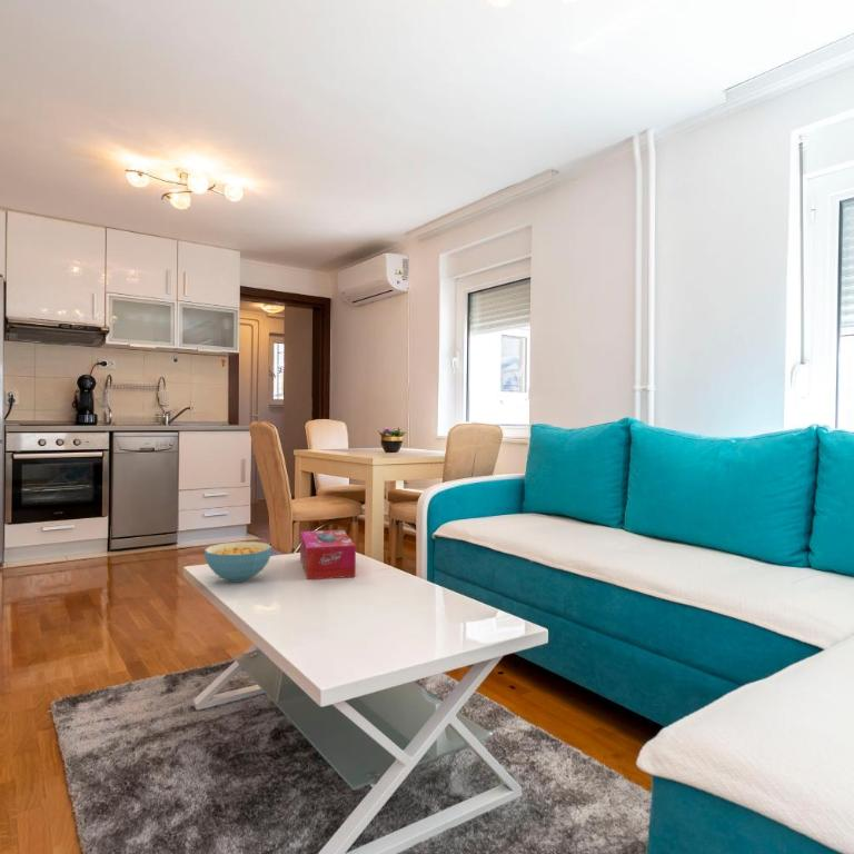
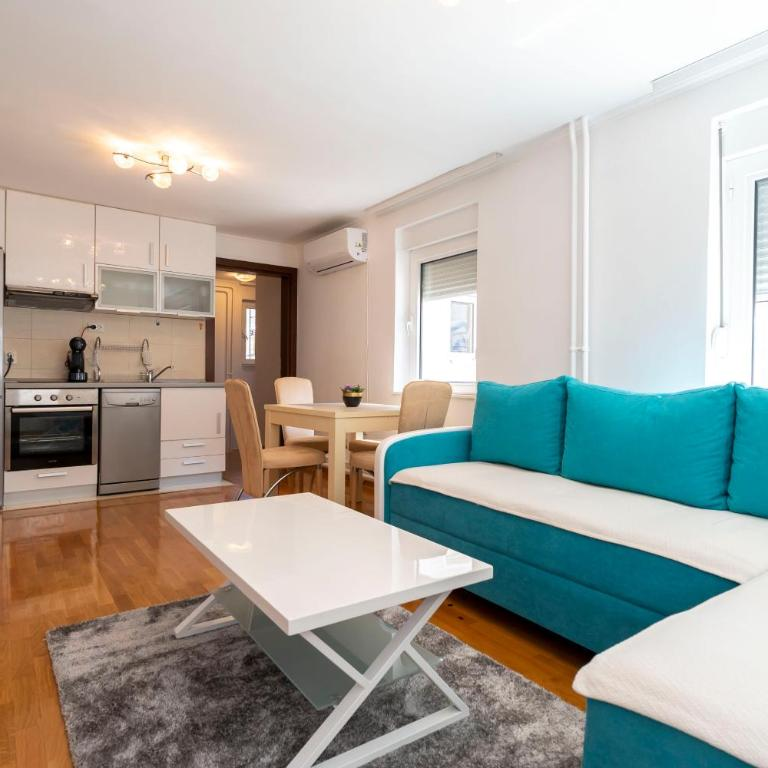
- cereal bowl [202,540,274,583]
- tissue box [299,528,357,580]
